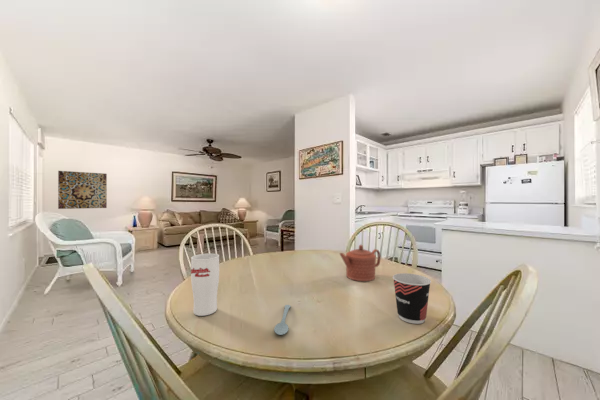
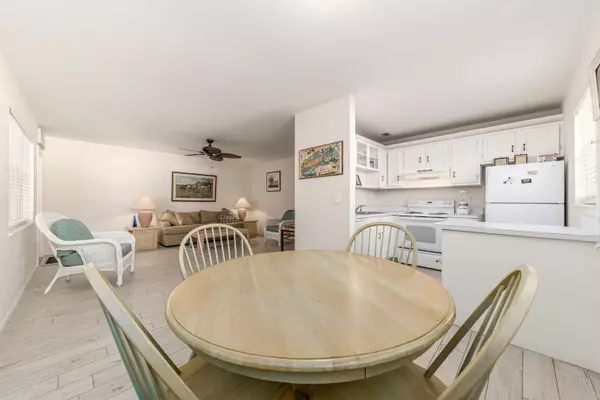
- cup [392,272,432,325]
- spoon [273,304,292,336]
- teapot [339,244,382,282]
- wall art [57,170,108,210]
- cup [190,253,220,317]
